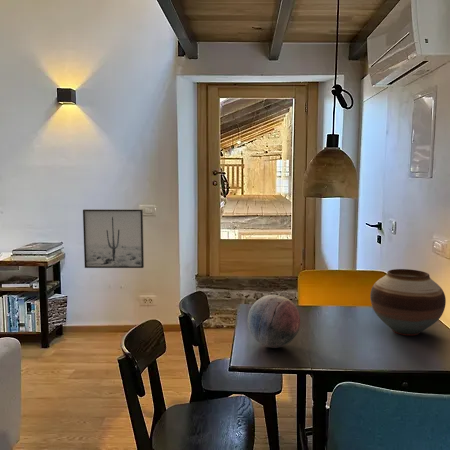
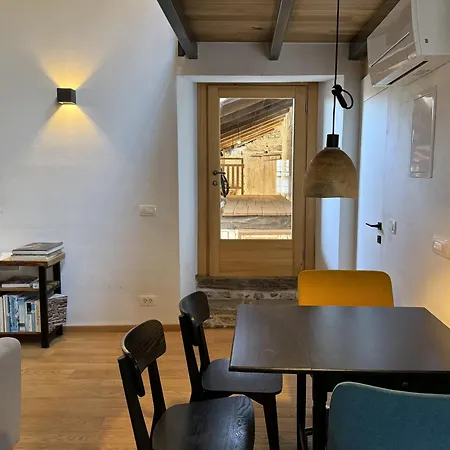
- wall art [82,208,145,269]
- decorative orb [247,294,301,349]
- vase [369,268,447,336]
